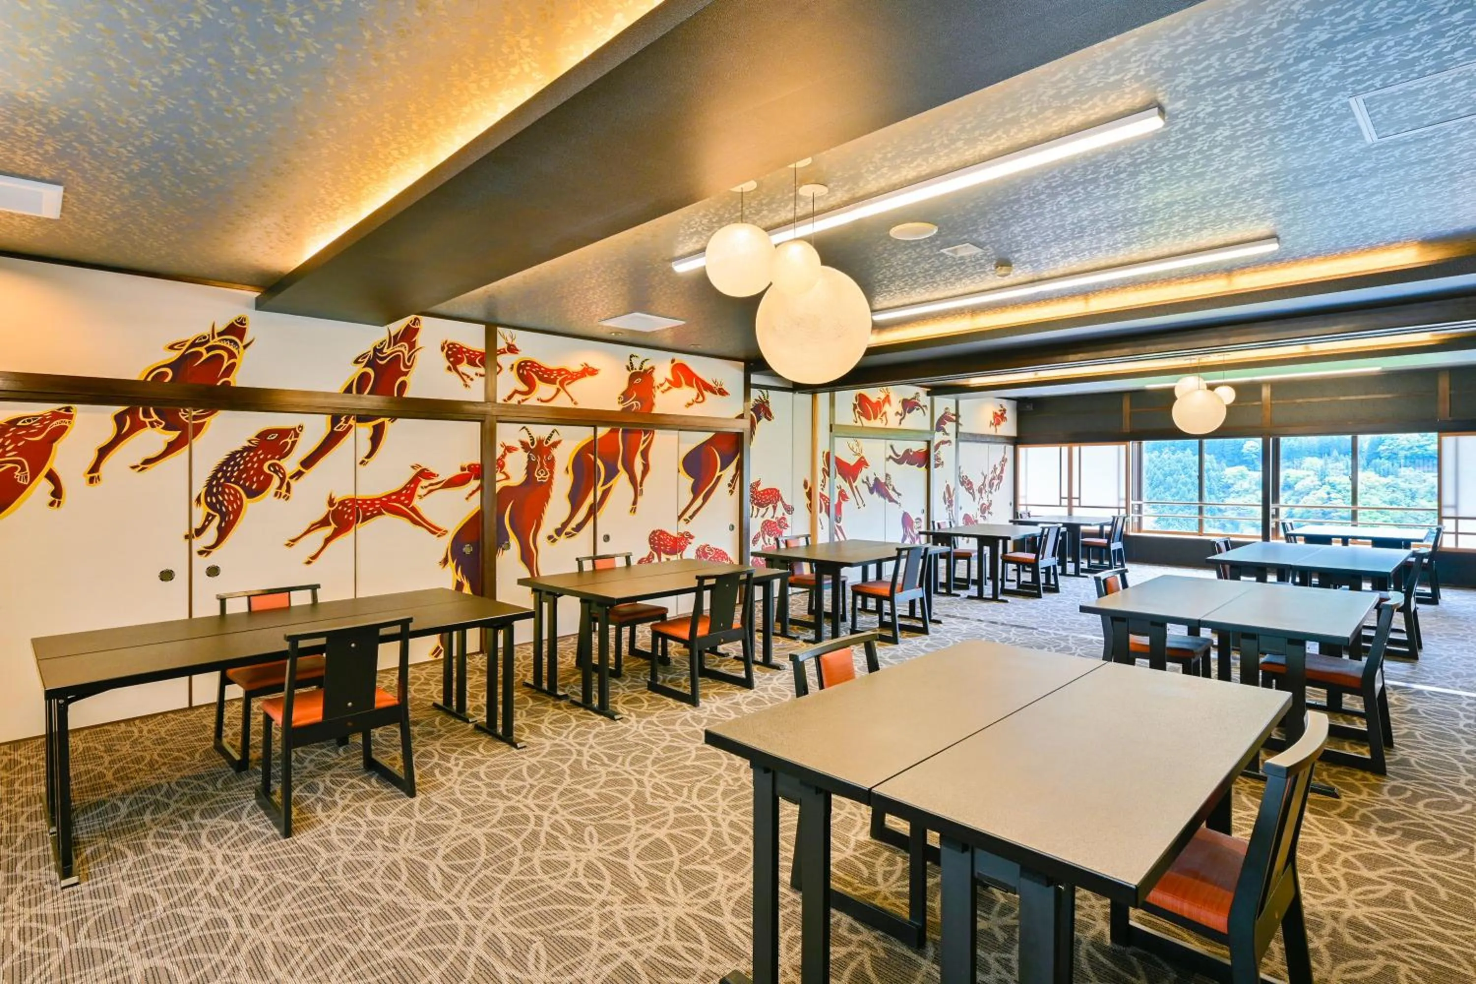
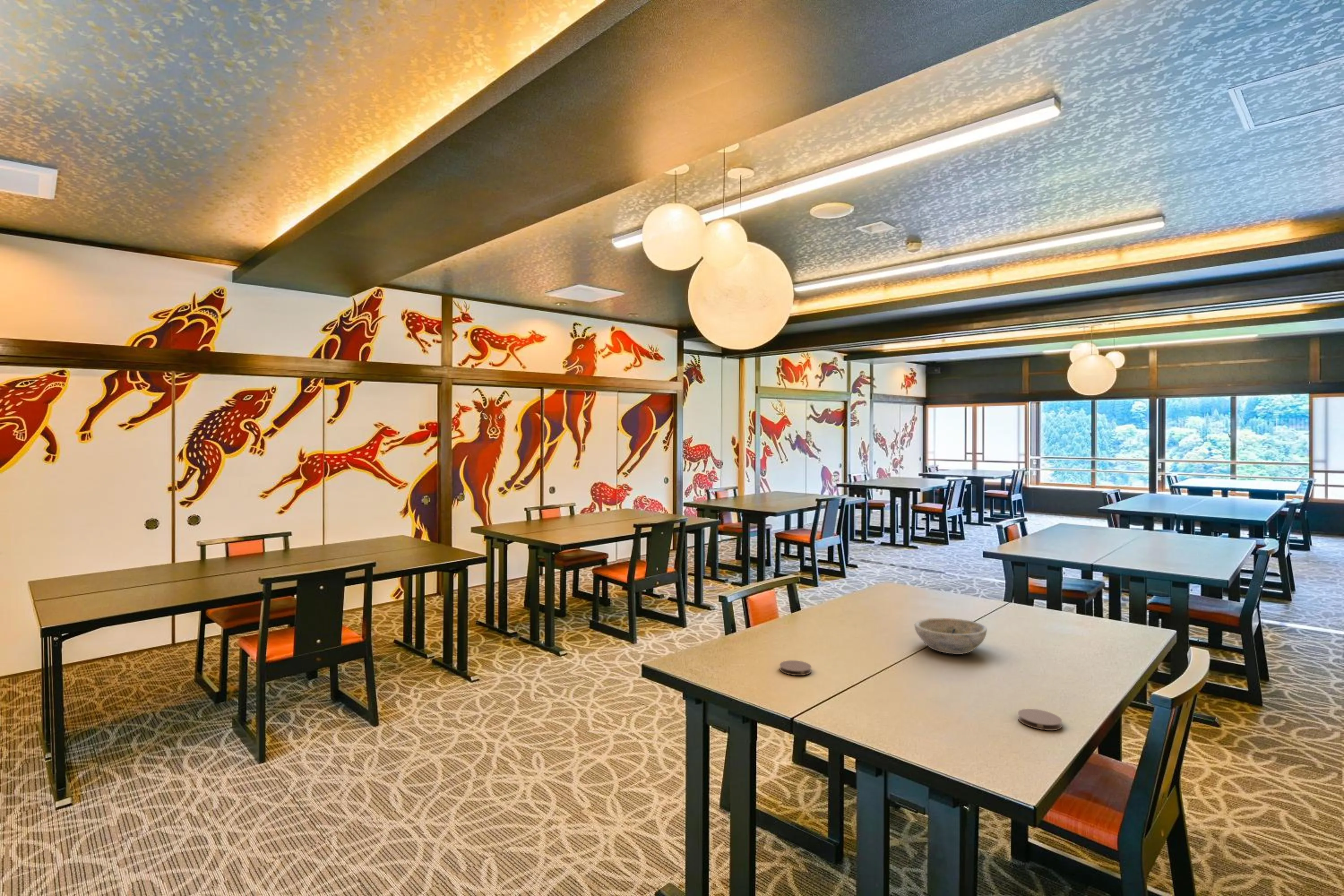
+ coaster [779,660,812,676]
+ coaster [1017,708,1063,731]
+ bowl [914,617,987,655]
